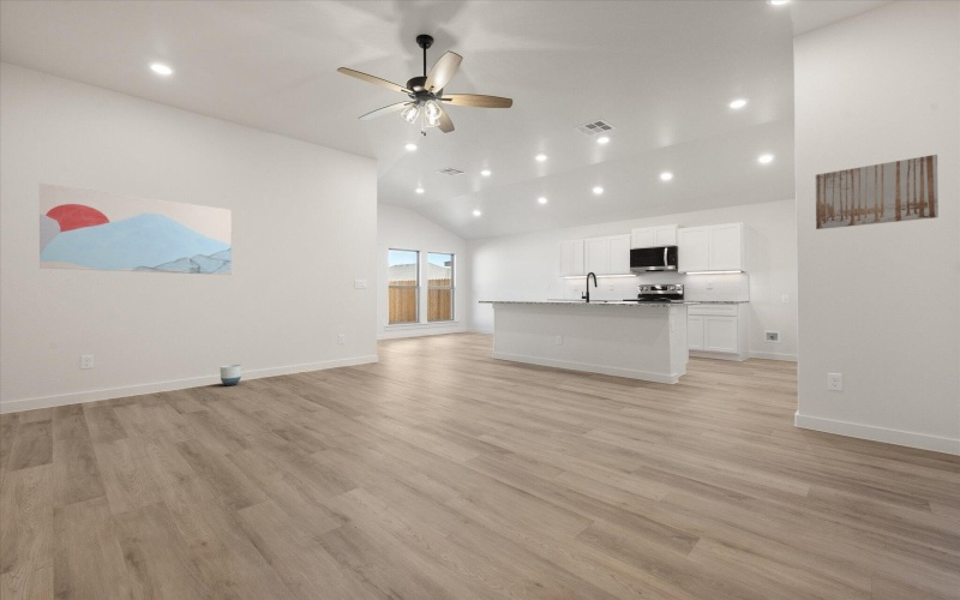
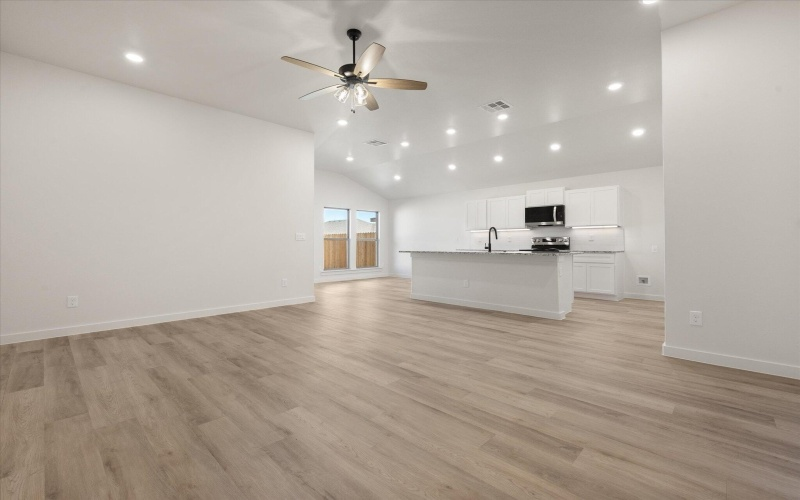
- wall art [38,182,233,276]
- wall art [815,154,940,230]
- planter [220,364,242,386]
